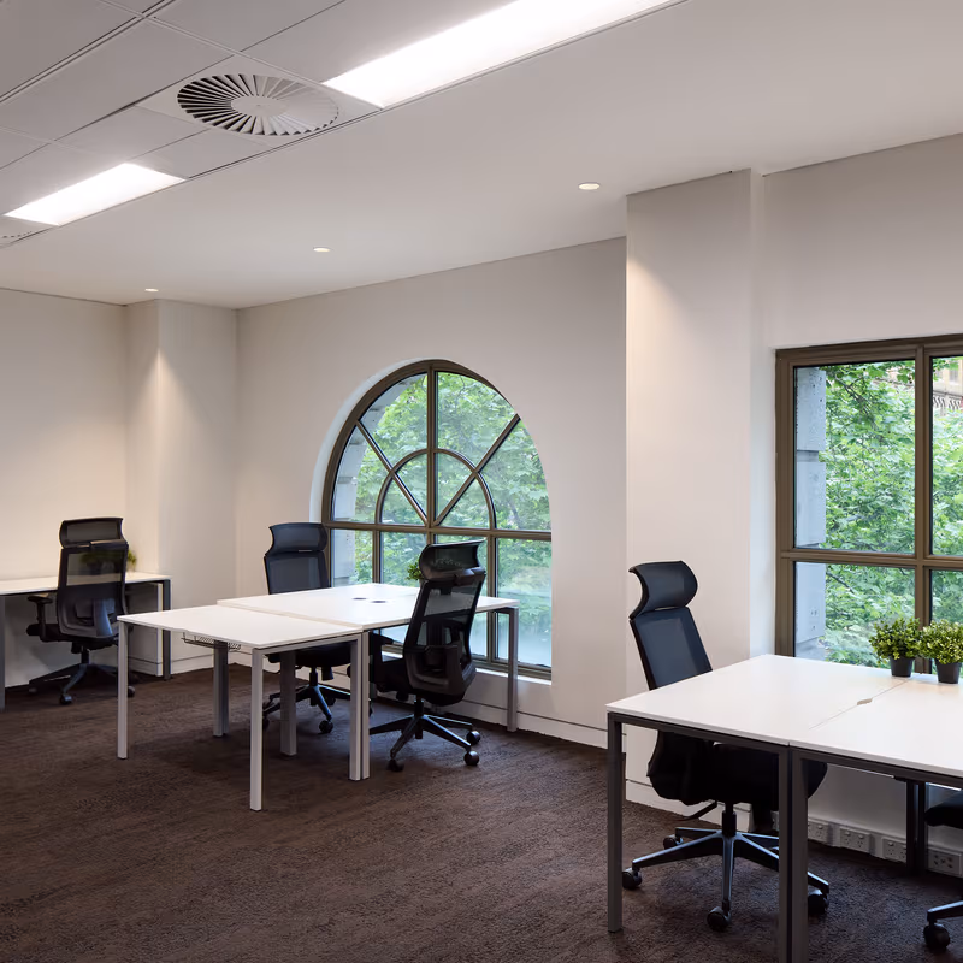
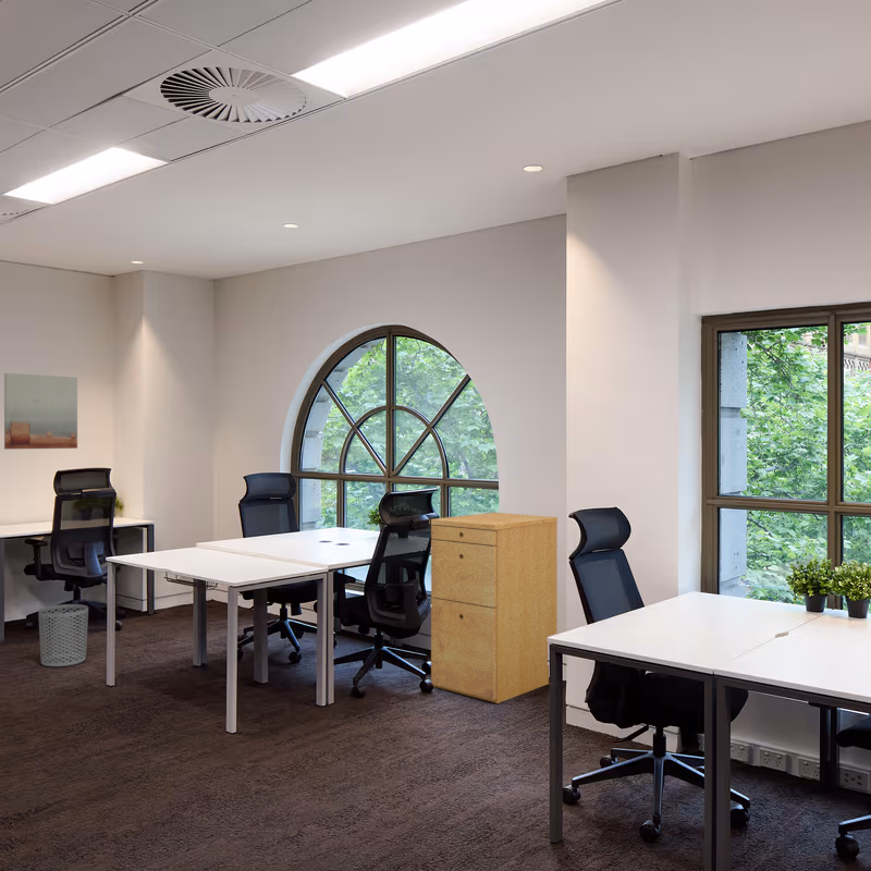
+ waste bin [38,603,89,667]
+ wall art [3,372,78,451]
+ filing cabinet [430,512,559,704]
